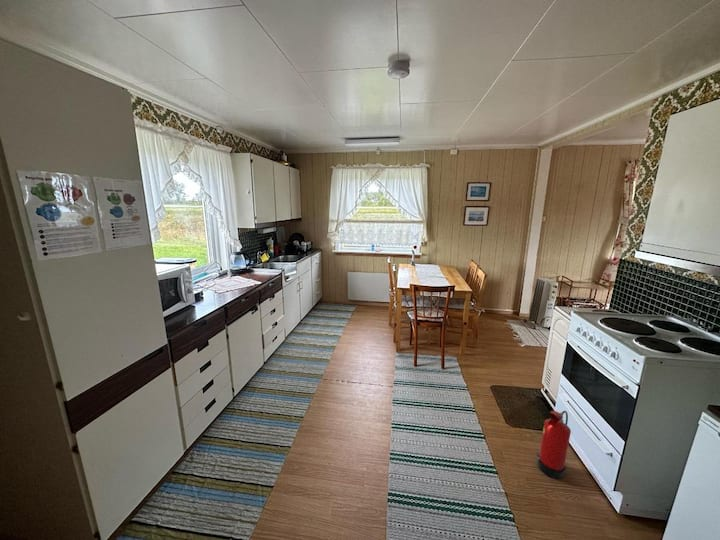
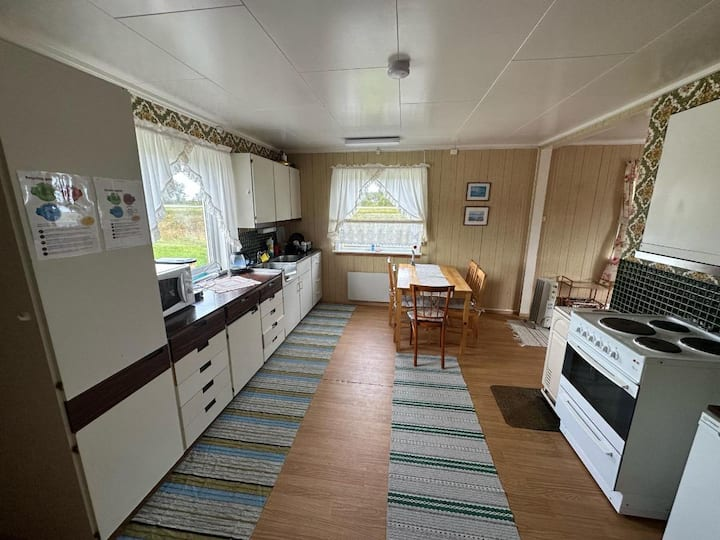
- fire extinguisher [536,410,572,480]
